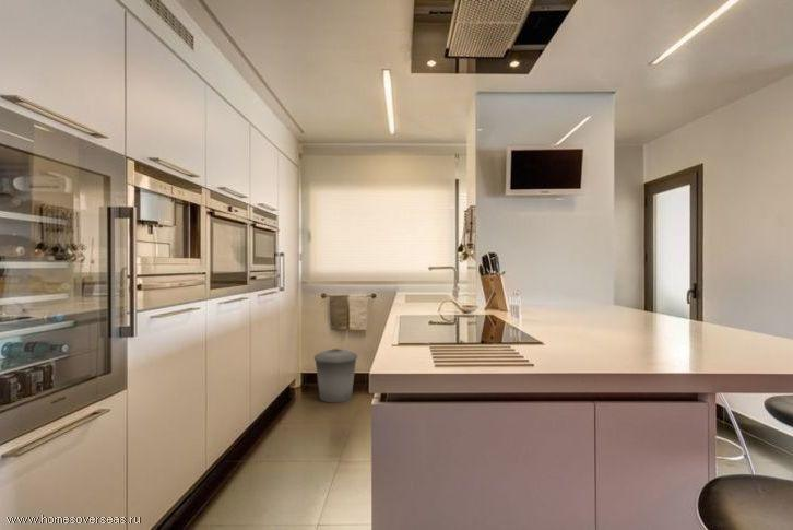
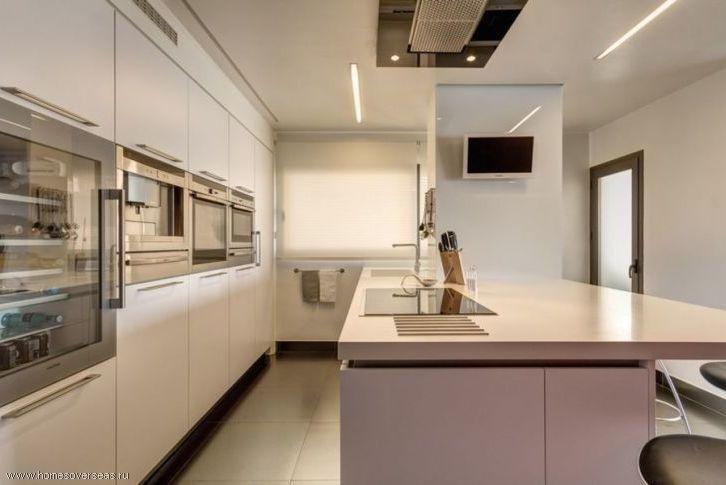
- trash can [313,348,358,403]
